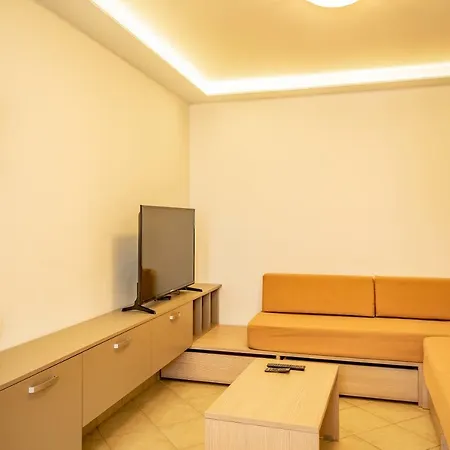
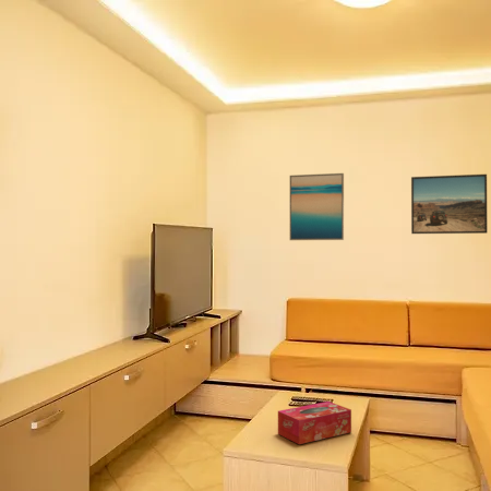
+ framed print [410,173,489,235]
+ wall art [289,172,345,241]
+ tissue box [277,400,352,445]
